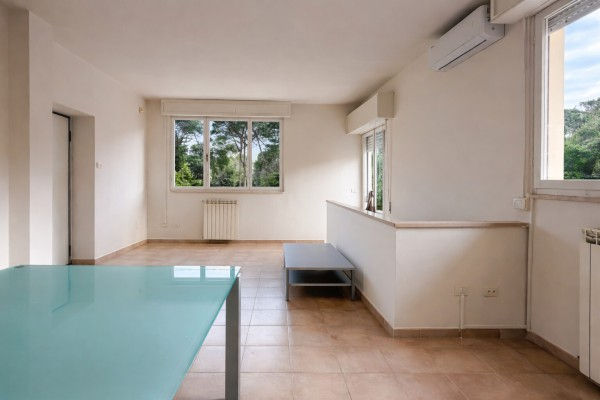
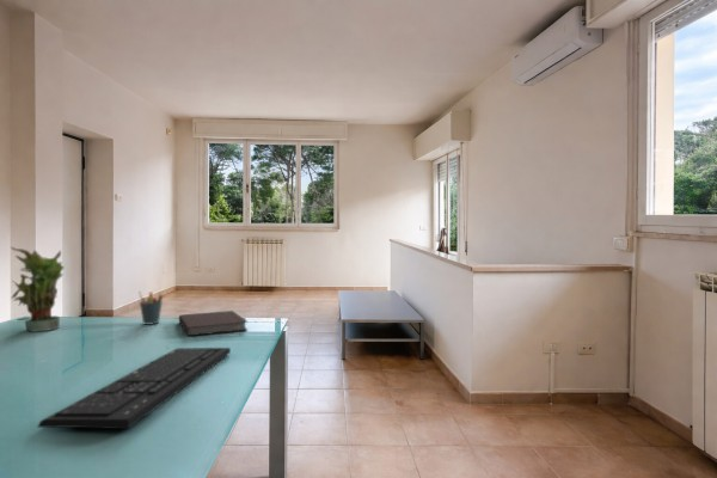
+ potted plant [10,246,66,332]
+ keyboard [36,347,232,430]
+ pen holder [137,290,165,326]
+ notebook [178,310,249,337]
